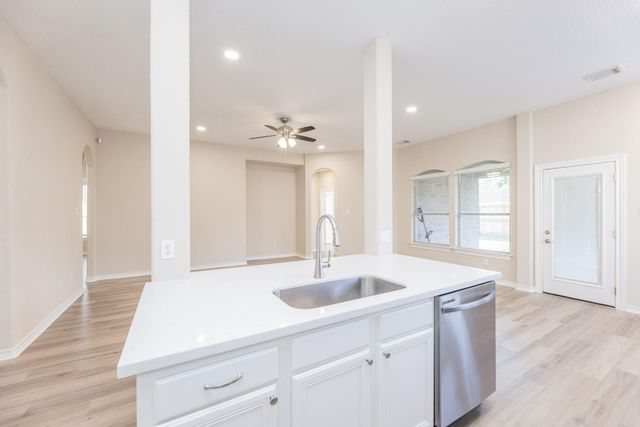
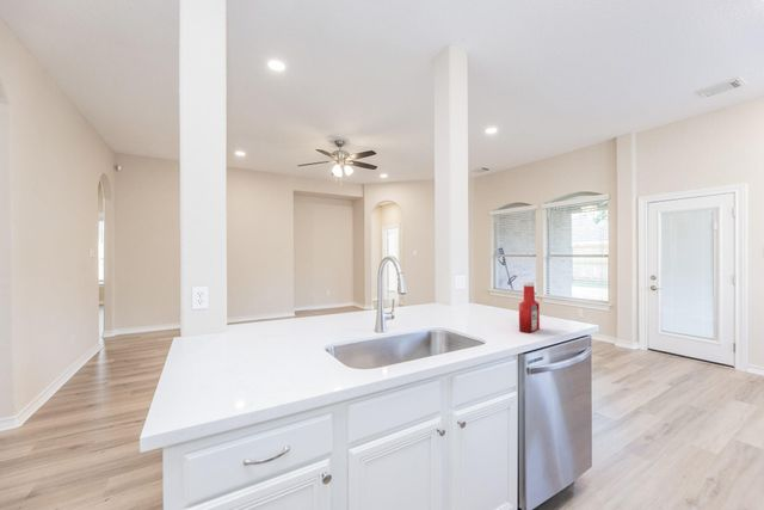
+ soap bottle [518,281,541,333]
